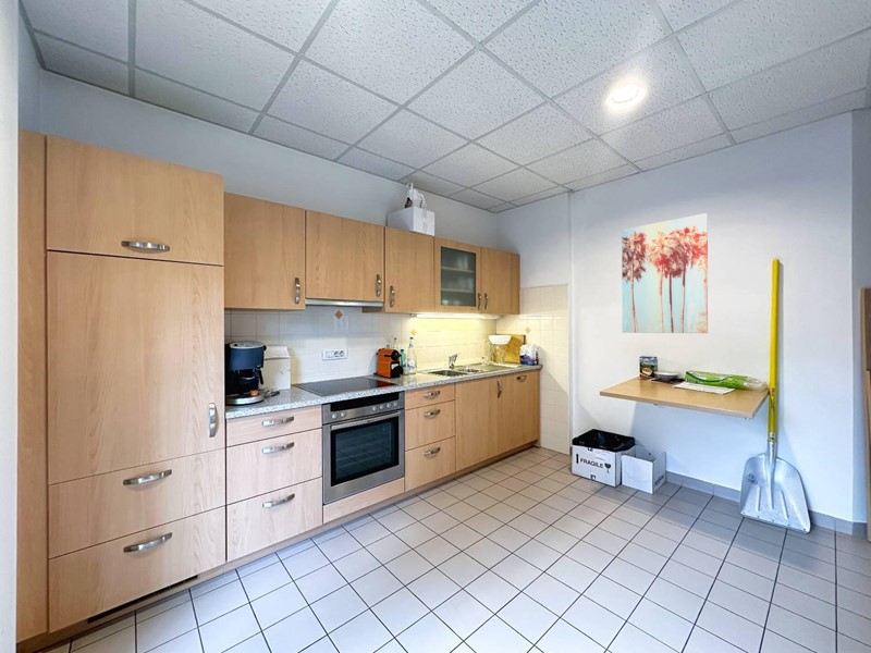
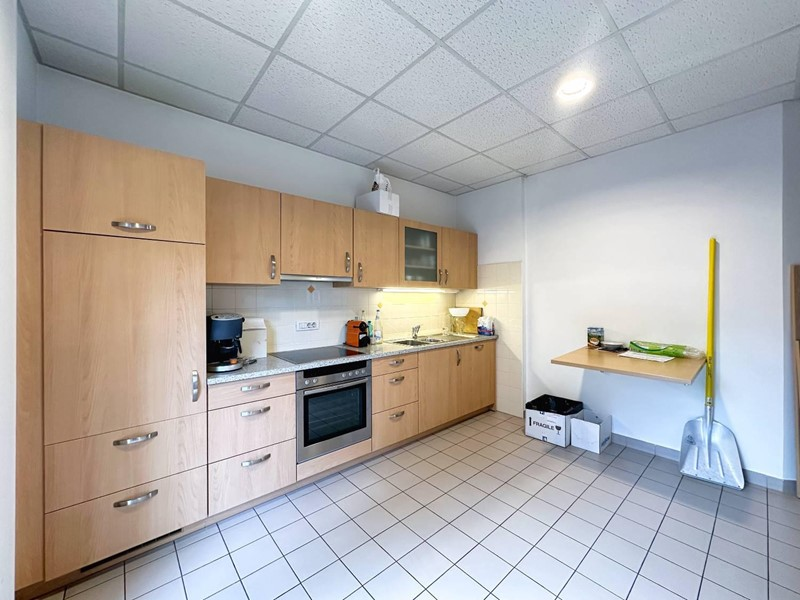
- wall art [621,212,709,334]
